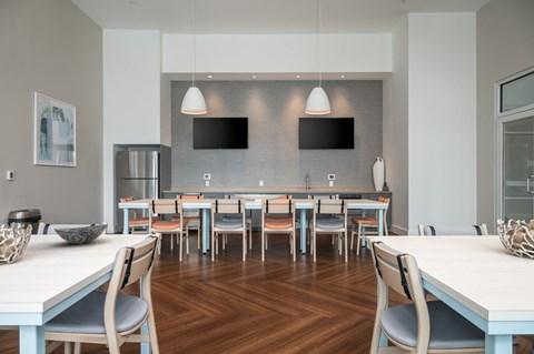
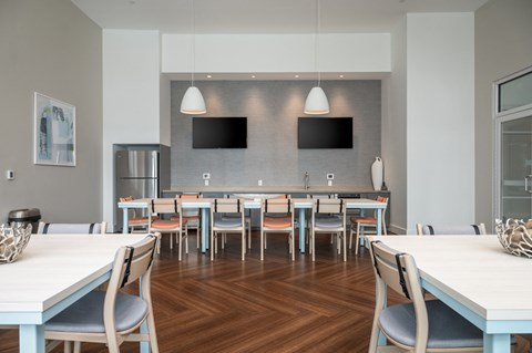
- decorative bowl [52,223,109,245]
